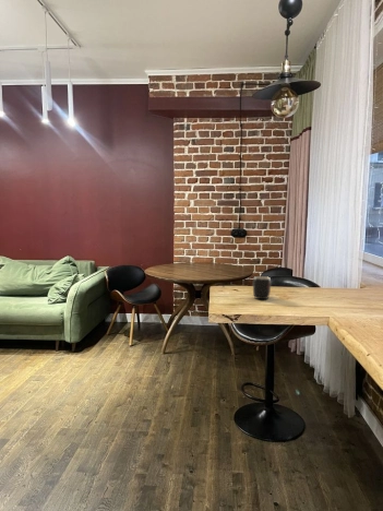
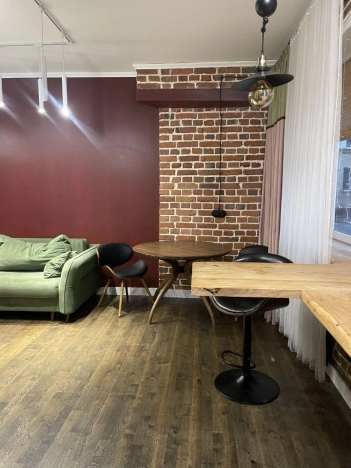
- mug [252,275,272,300]
